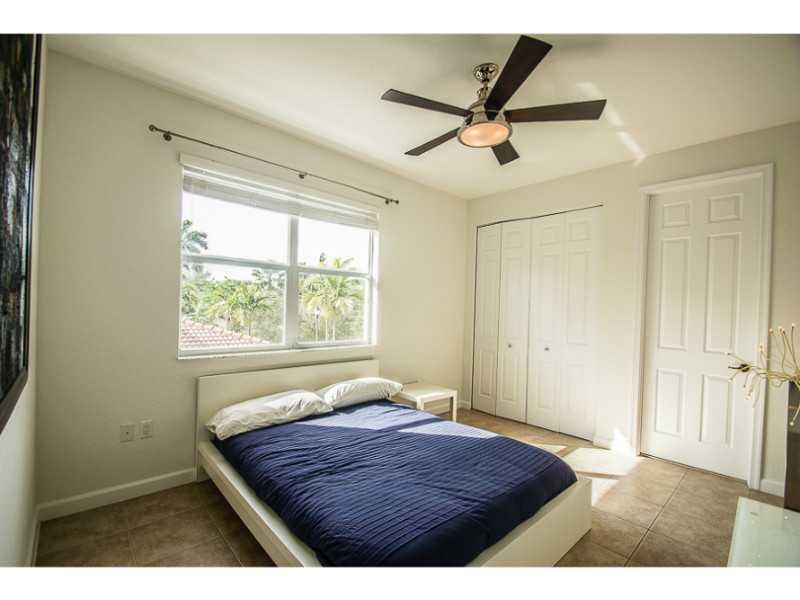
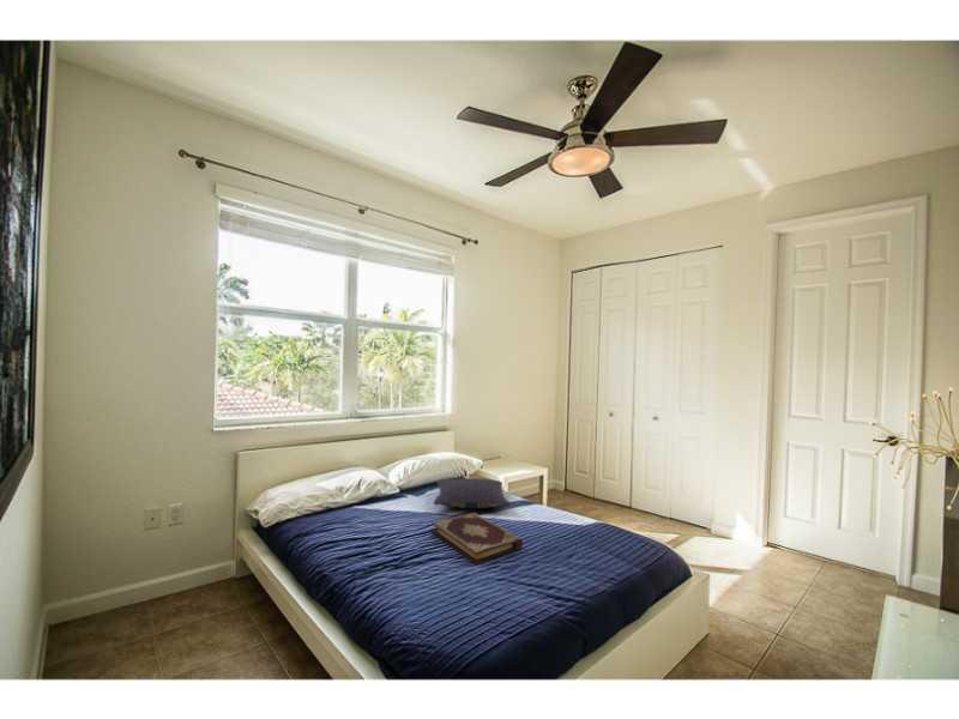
+ book [430,512,524,566]
+ pillow [433,477,512,510]
